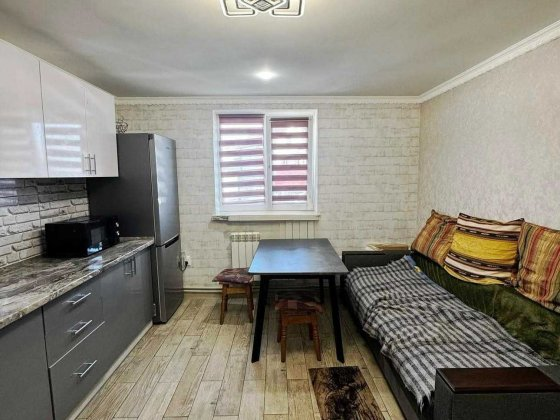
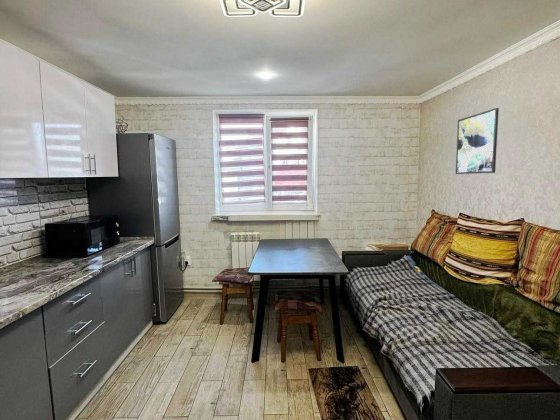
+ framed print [455,107,500,175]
